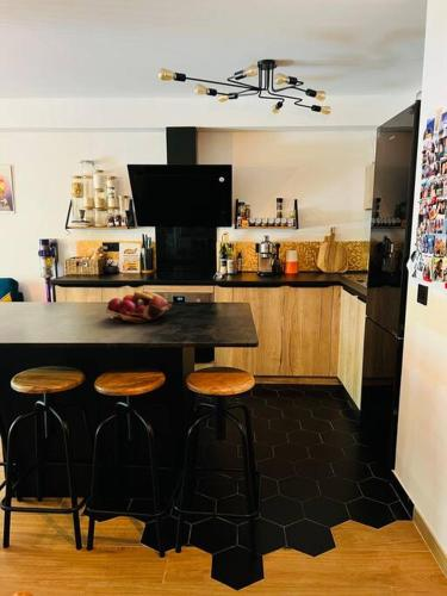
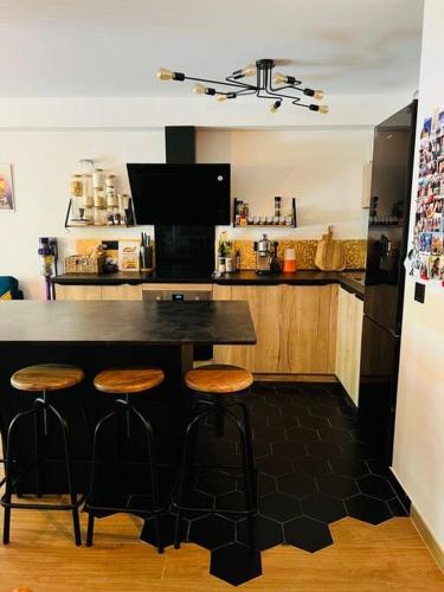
- fruit basket [105,290,173,324]
